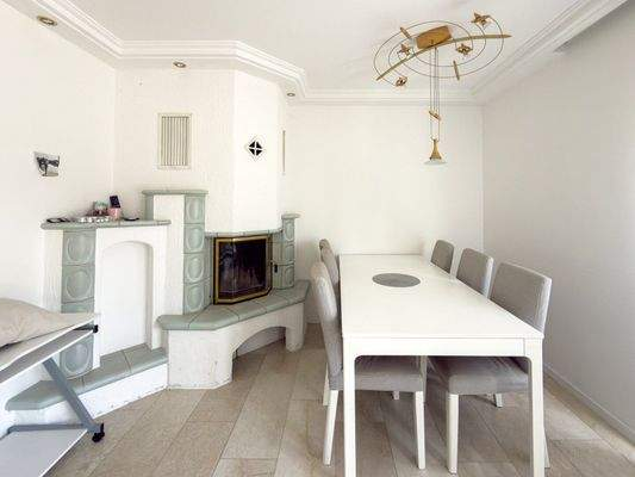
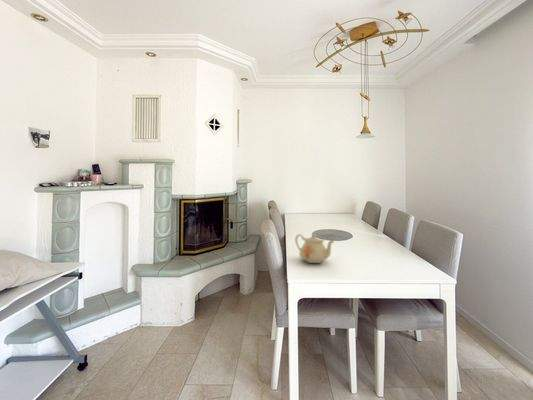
+ teapot [294,232,335,264]
